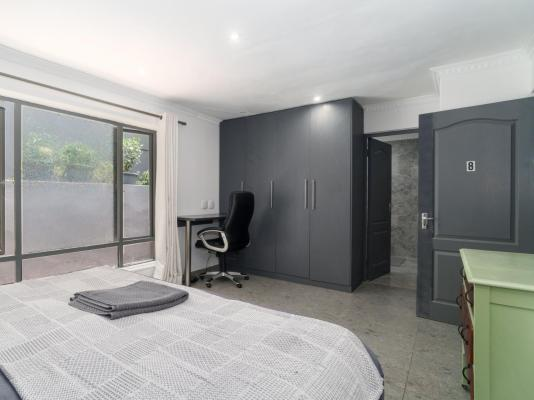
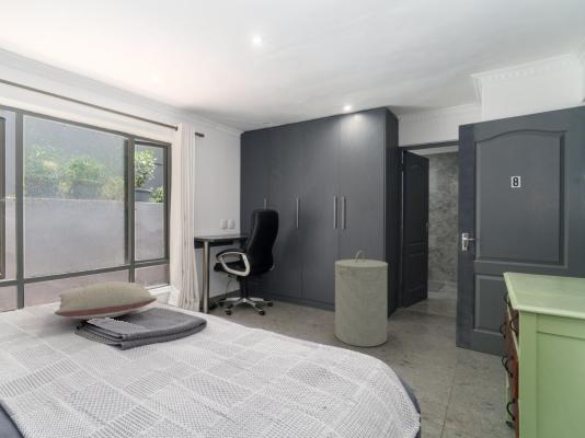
+ laundry hamper [334,250,389,348]
+ pillow [54,280,158,321]
